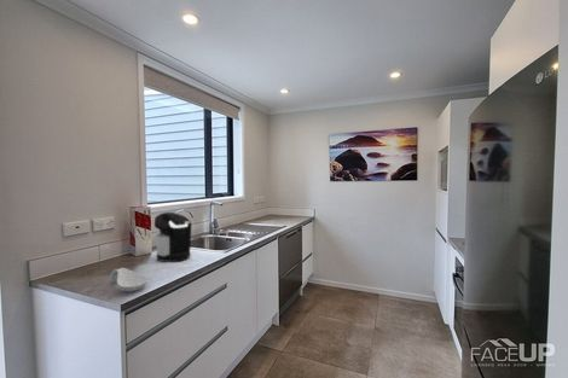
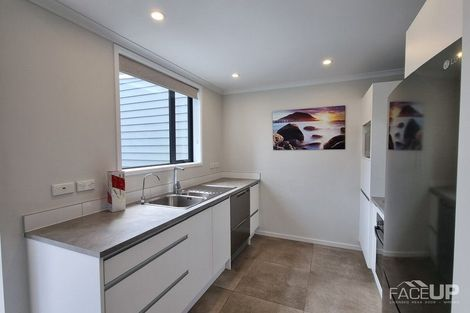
- coffee maker [153,211,193,263]
- spoon rest [108,267,149,293]
